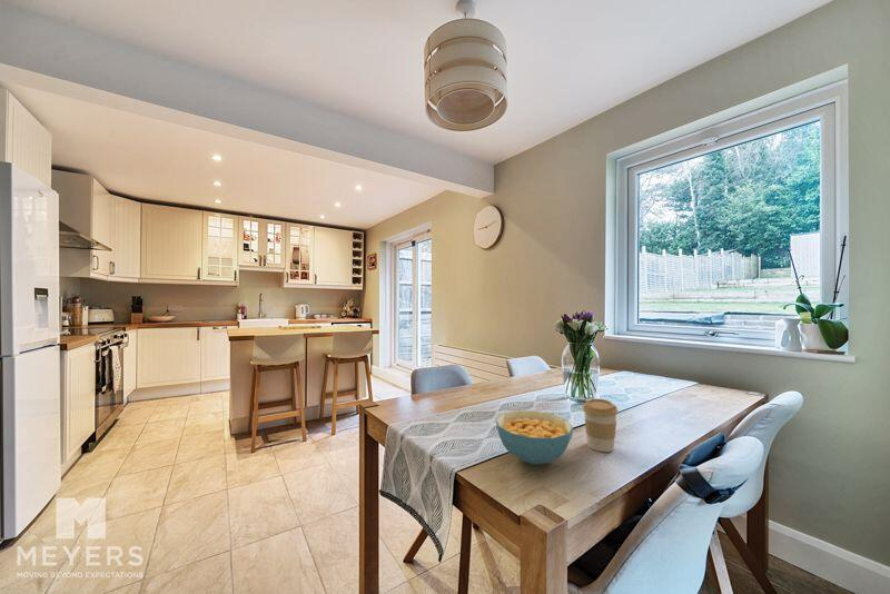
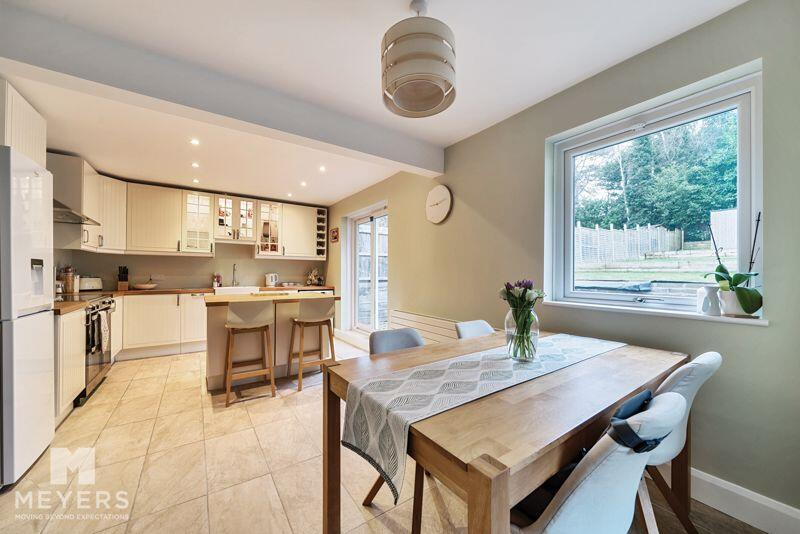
- cereal bowl [495,409,574,466]
- coffee cup [582,398,620,453]
